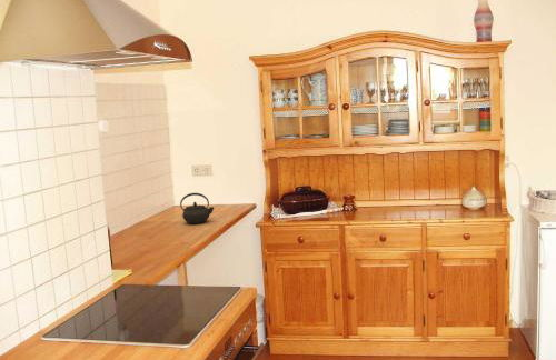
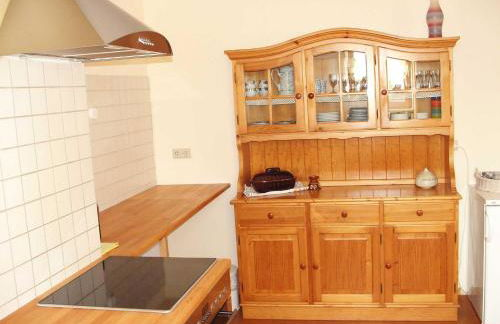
- kettle [179,192,215,224]
